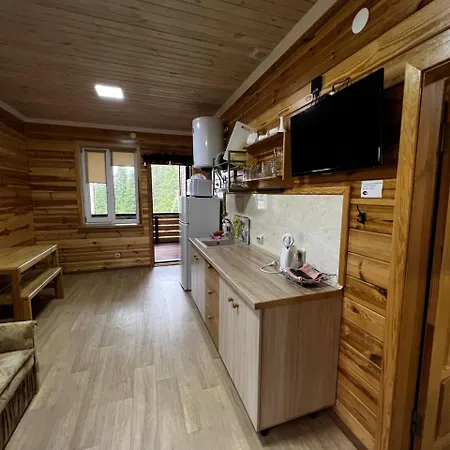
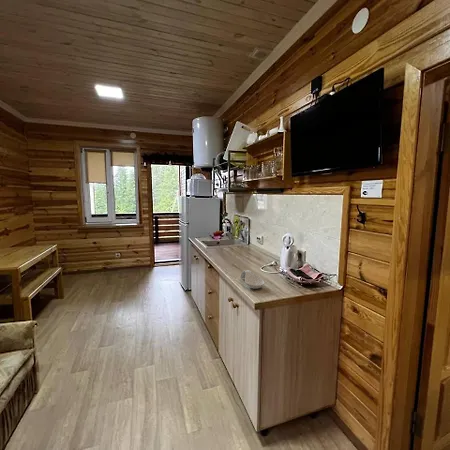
+ spoon rest [240,269,265,290]
